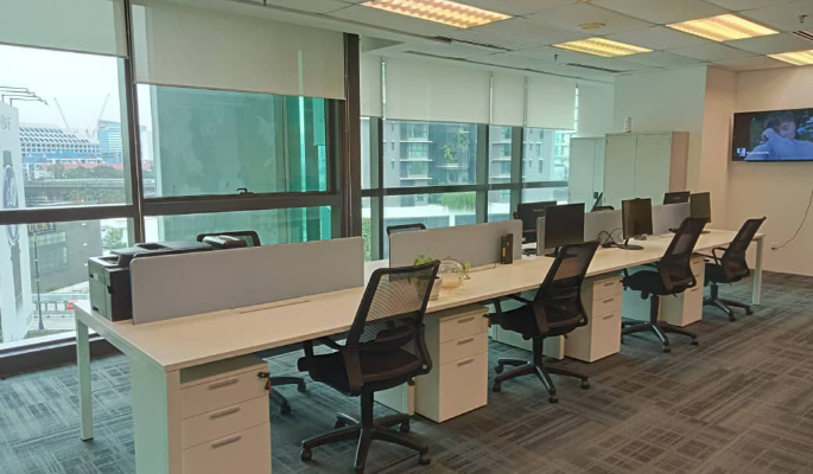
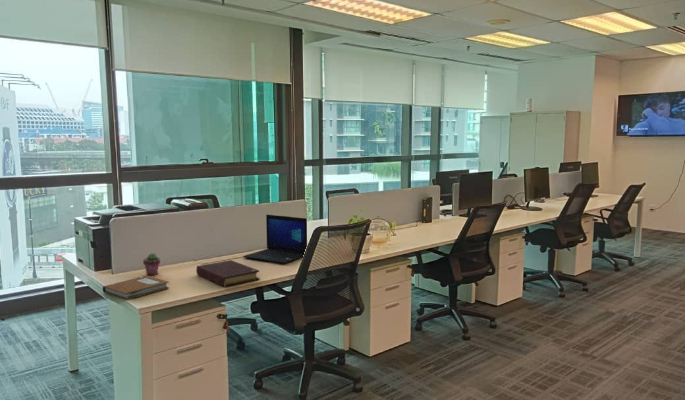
+ notebook [102,275,170,301]
+ laptop [242,214,308,265]
+ potted succulent [142,252,161,276]
+ book [195,259,260,288]
